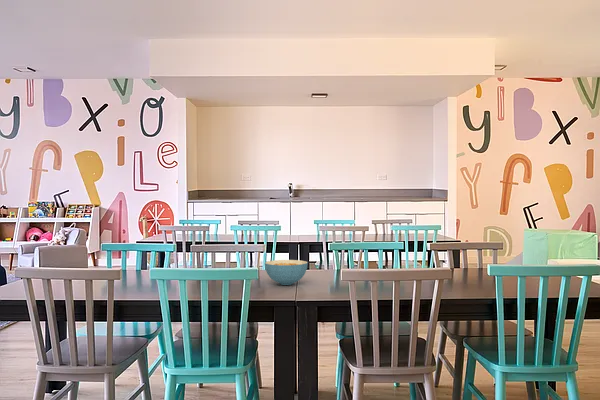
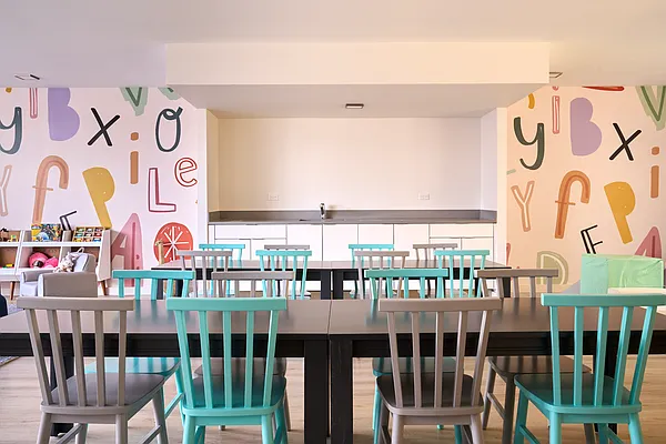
- cereal bowl [264,259,309,286]
